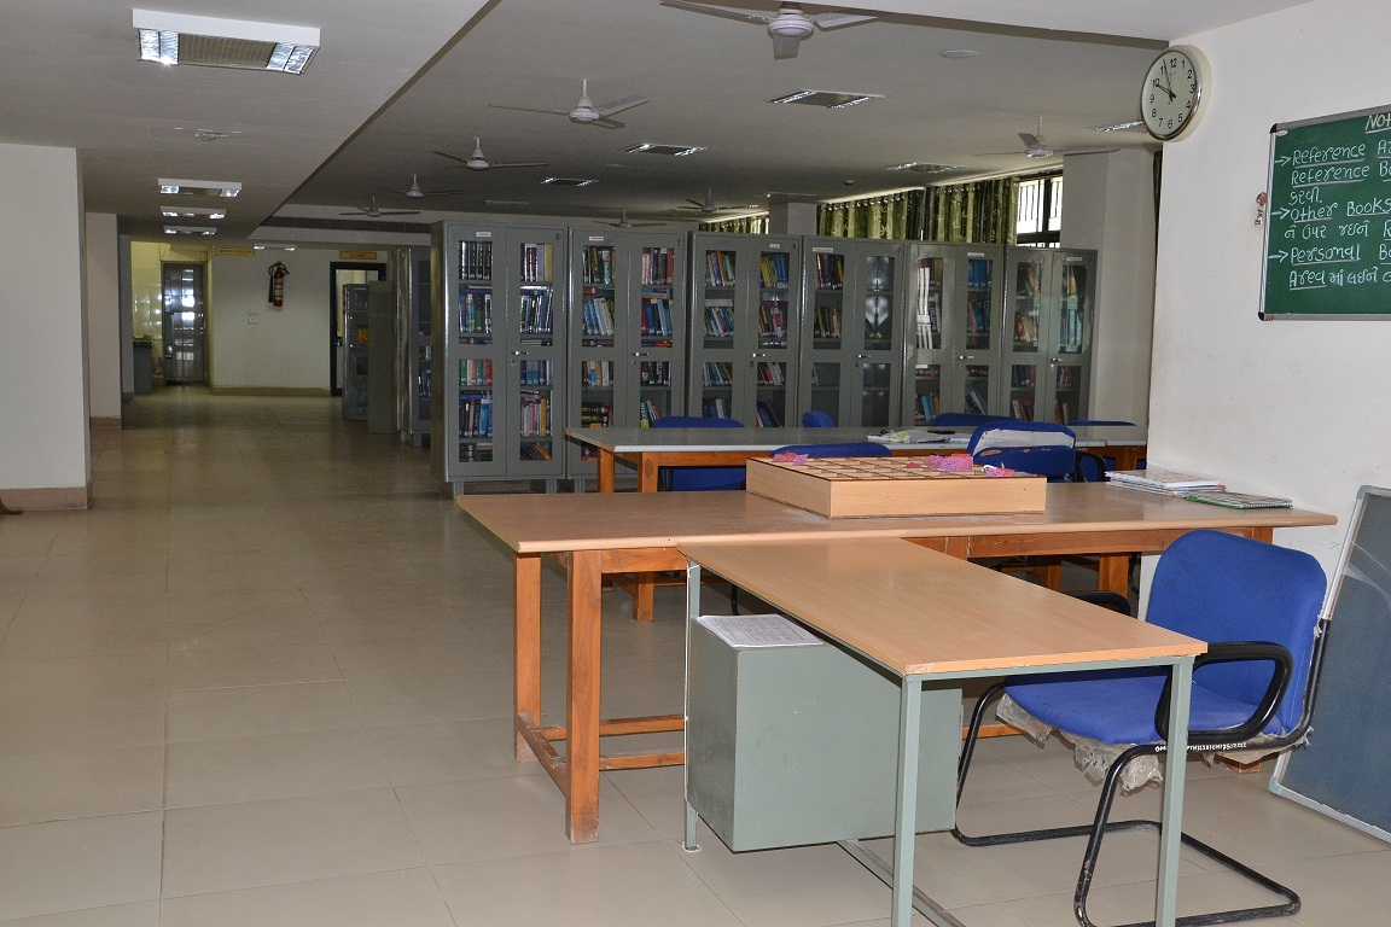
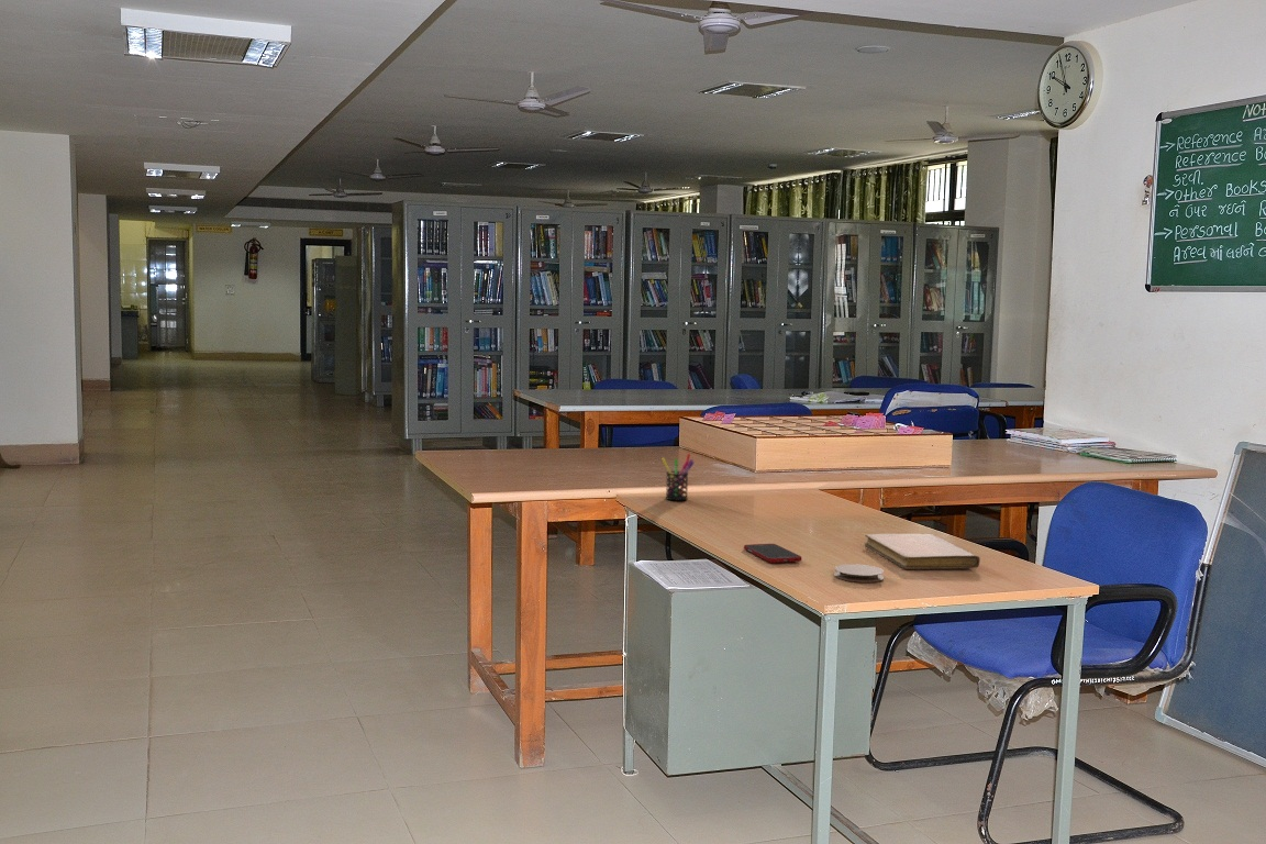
+ notebook [864,533,981,570]
+ coaster [833,563,885,584]
+ cell phone [743,543,802,564]
+ pen holder [660,453,695,501]
